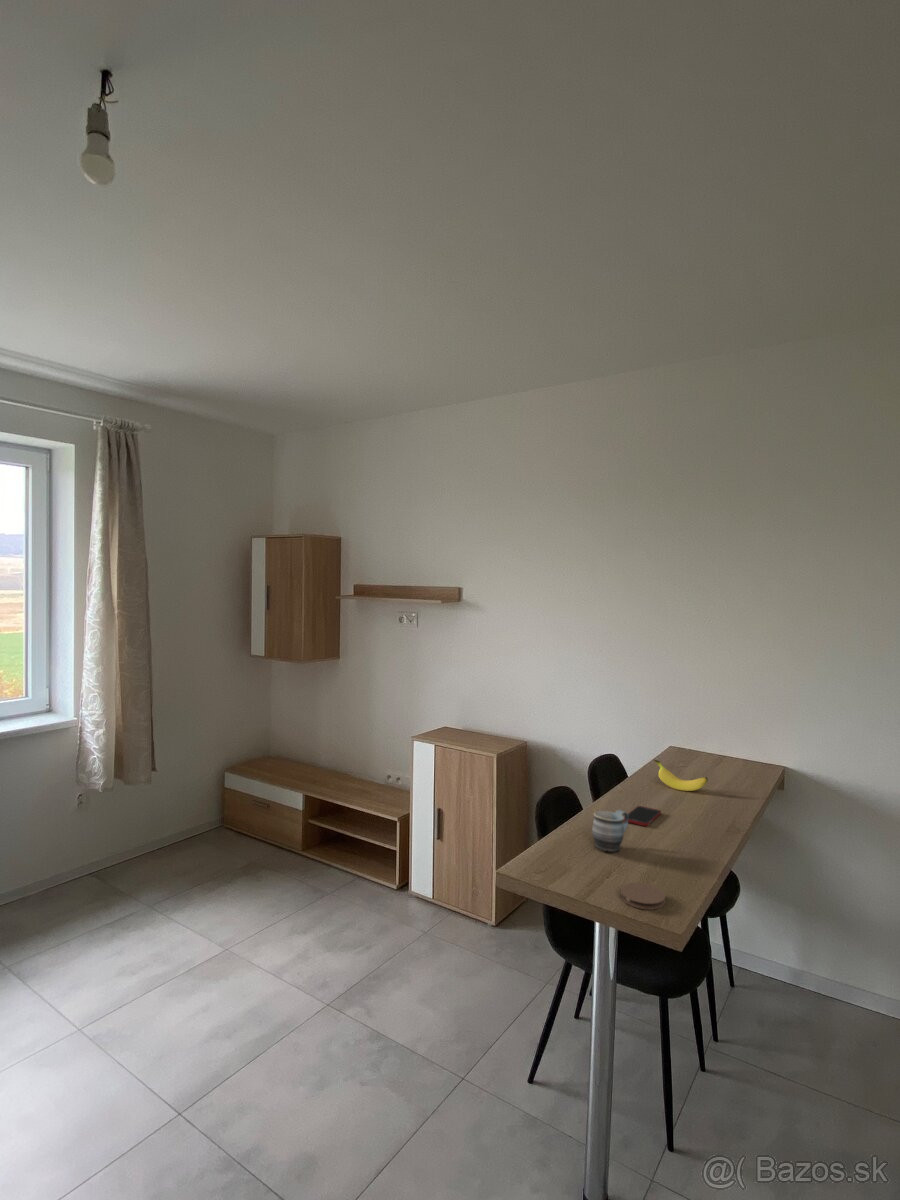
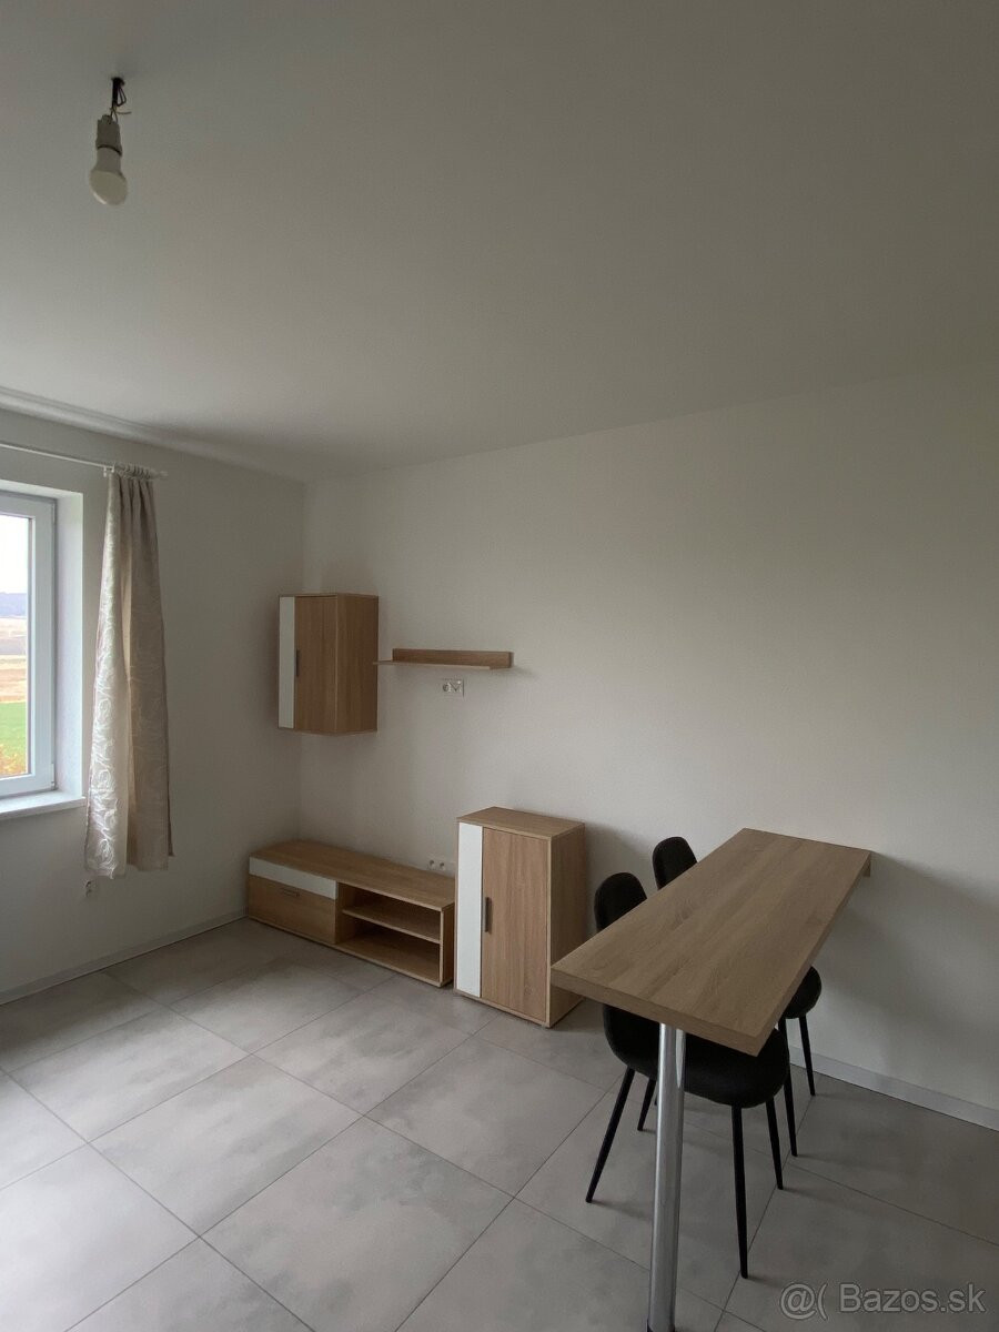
- mug [591,809,629,853]
- cell phone [623,805,662,827]
- banana [653,759,709,792]
- coaster [619,882,666,911]
